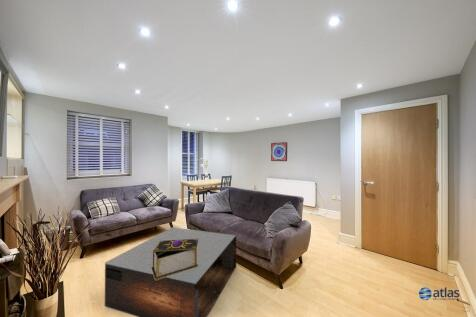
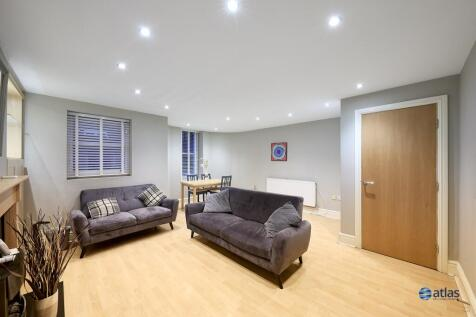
- decorative box [151,239,198,280]
- coffee table [104,226,237,317]
